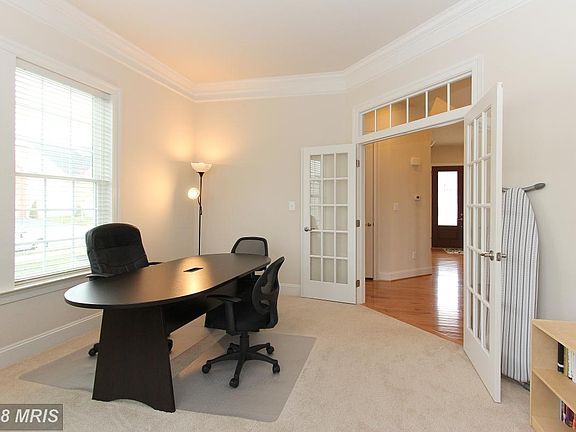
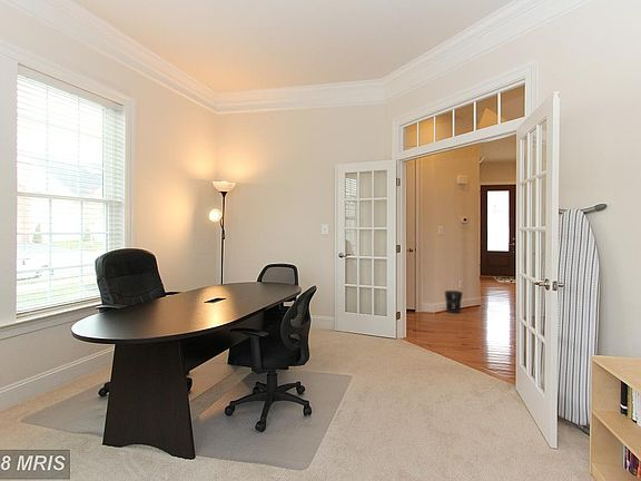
+ wastebasket [444,289,464,314]
